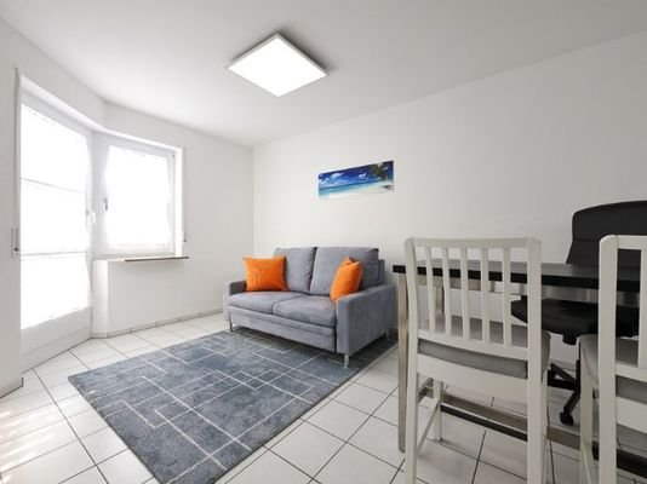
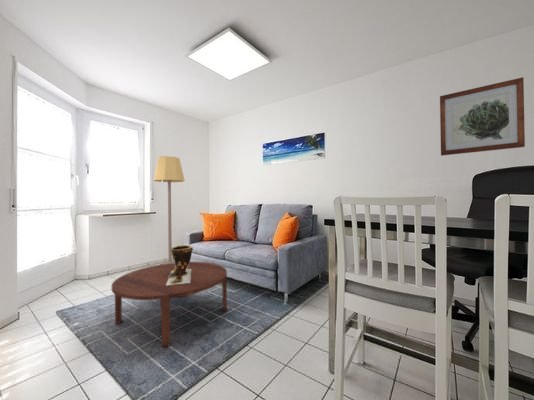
+ clay pot [166,244,194,285]
+ wall art [439,76,526,157]
+ lamp [153,155,186,265]
+ coffee table [111,261,228,348]
